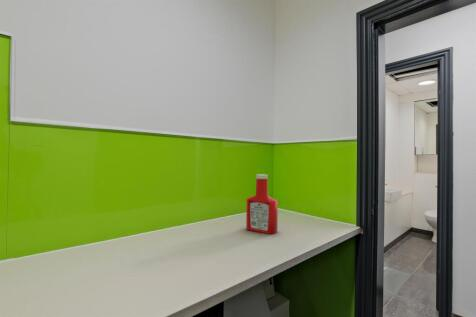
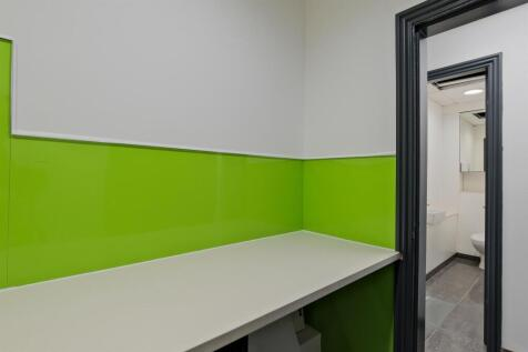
- soap bottle [245,173,279,235]
